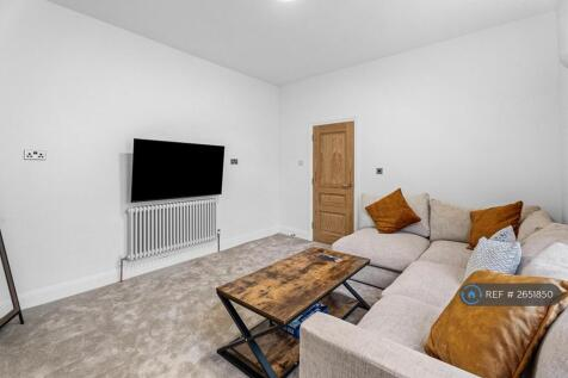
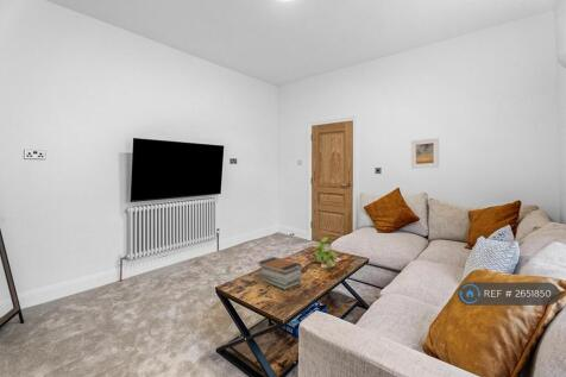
+ plant [314,237,339,271]
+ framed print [410,137,440,170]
+ book stack [257,256,303,291]
